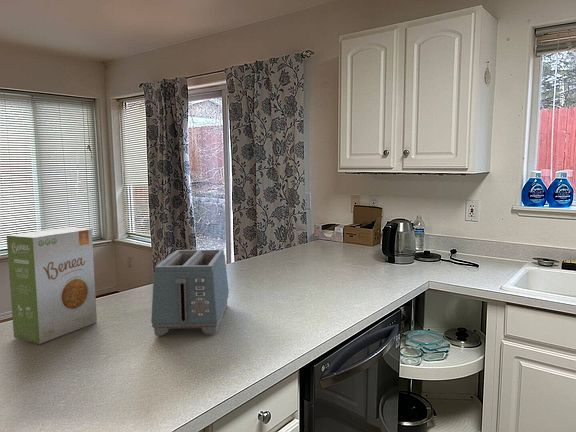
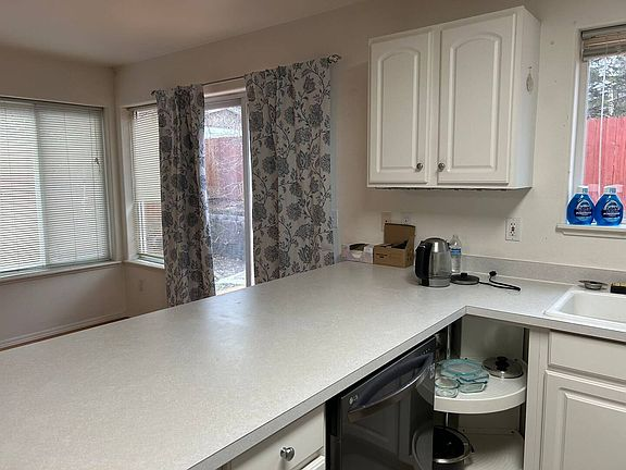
- food box [6,227,98,345]
- toaster [150,248,230,337]
